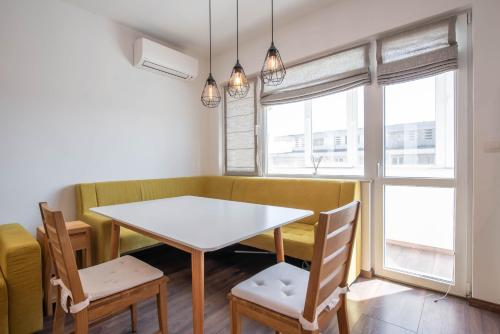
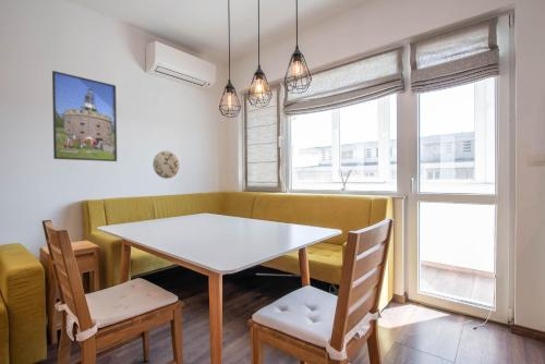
+ decorative plate [153,150,181,180]
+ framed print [51,70,118,162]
